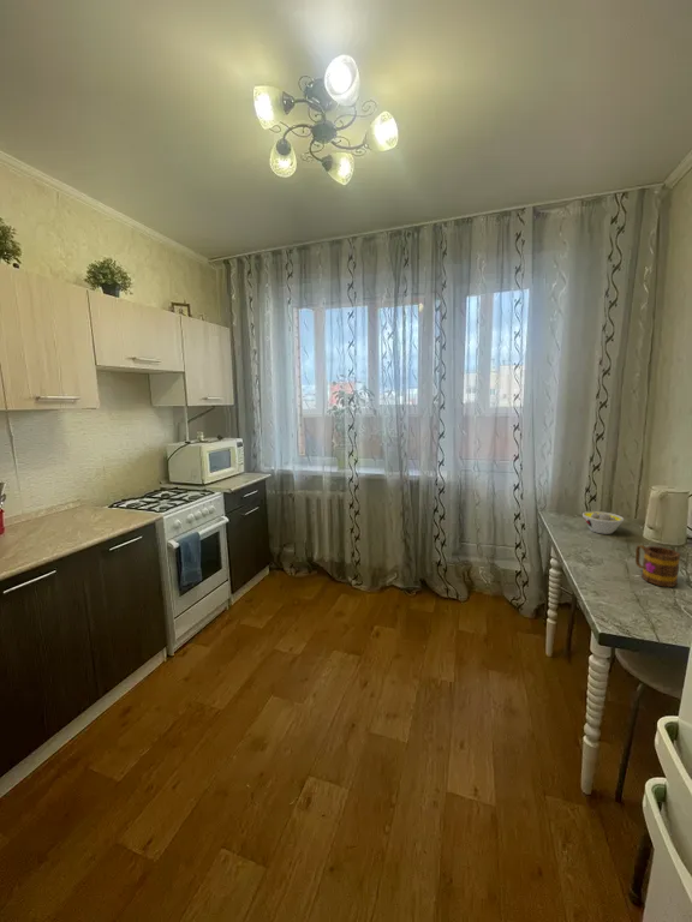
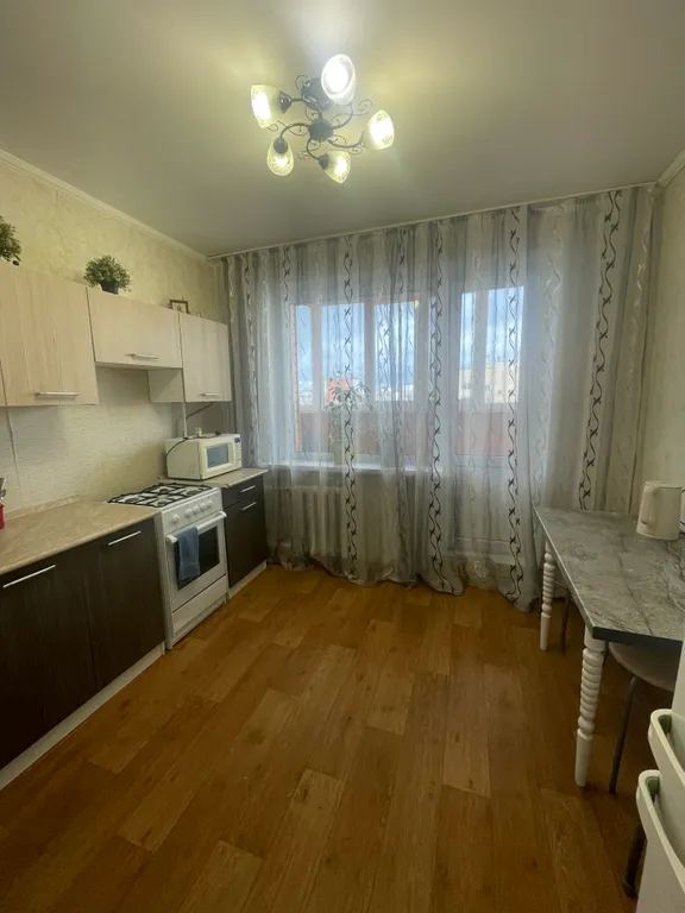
- bowl [581,510,625,535]
- mug [634,544,681,588]
